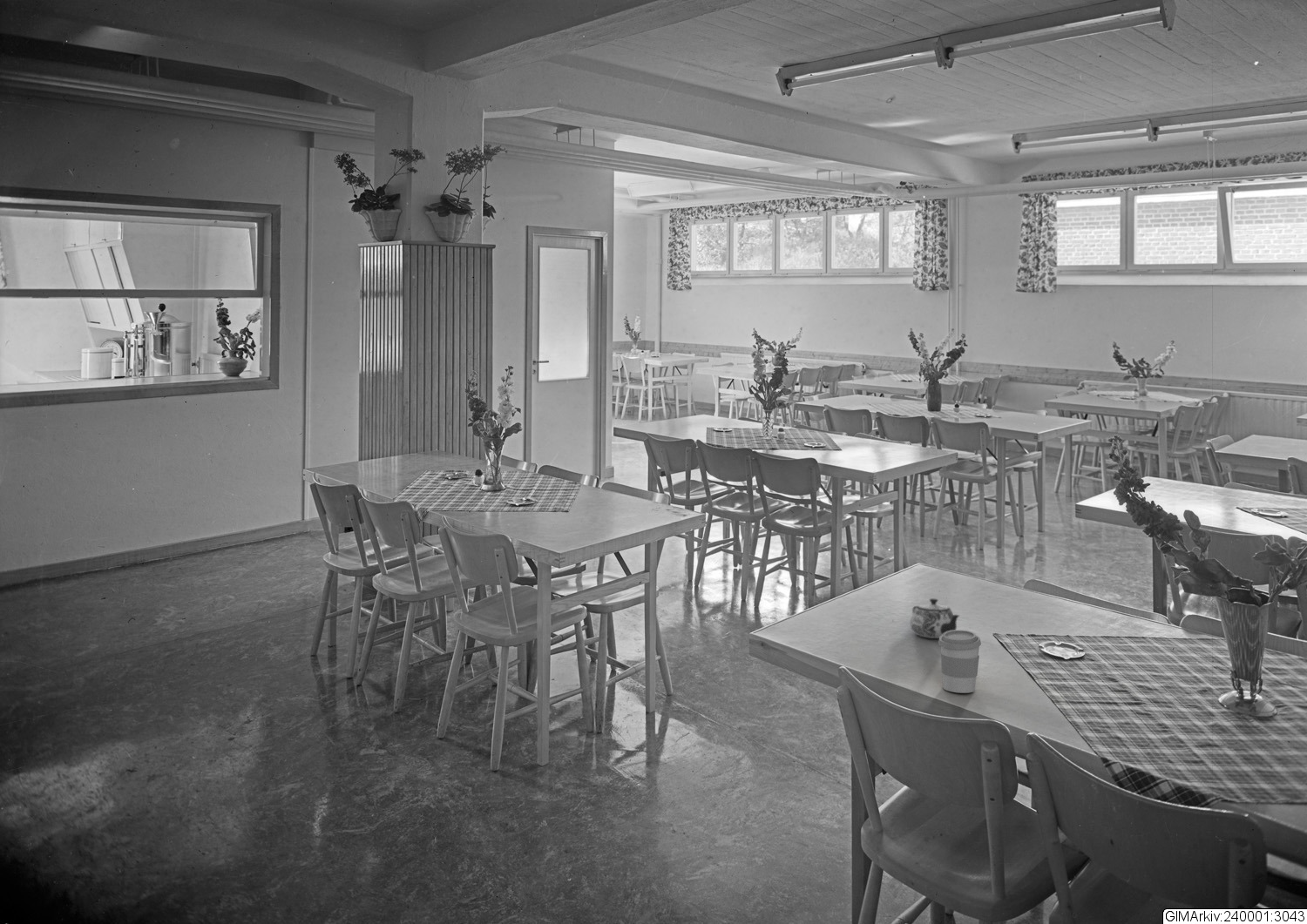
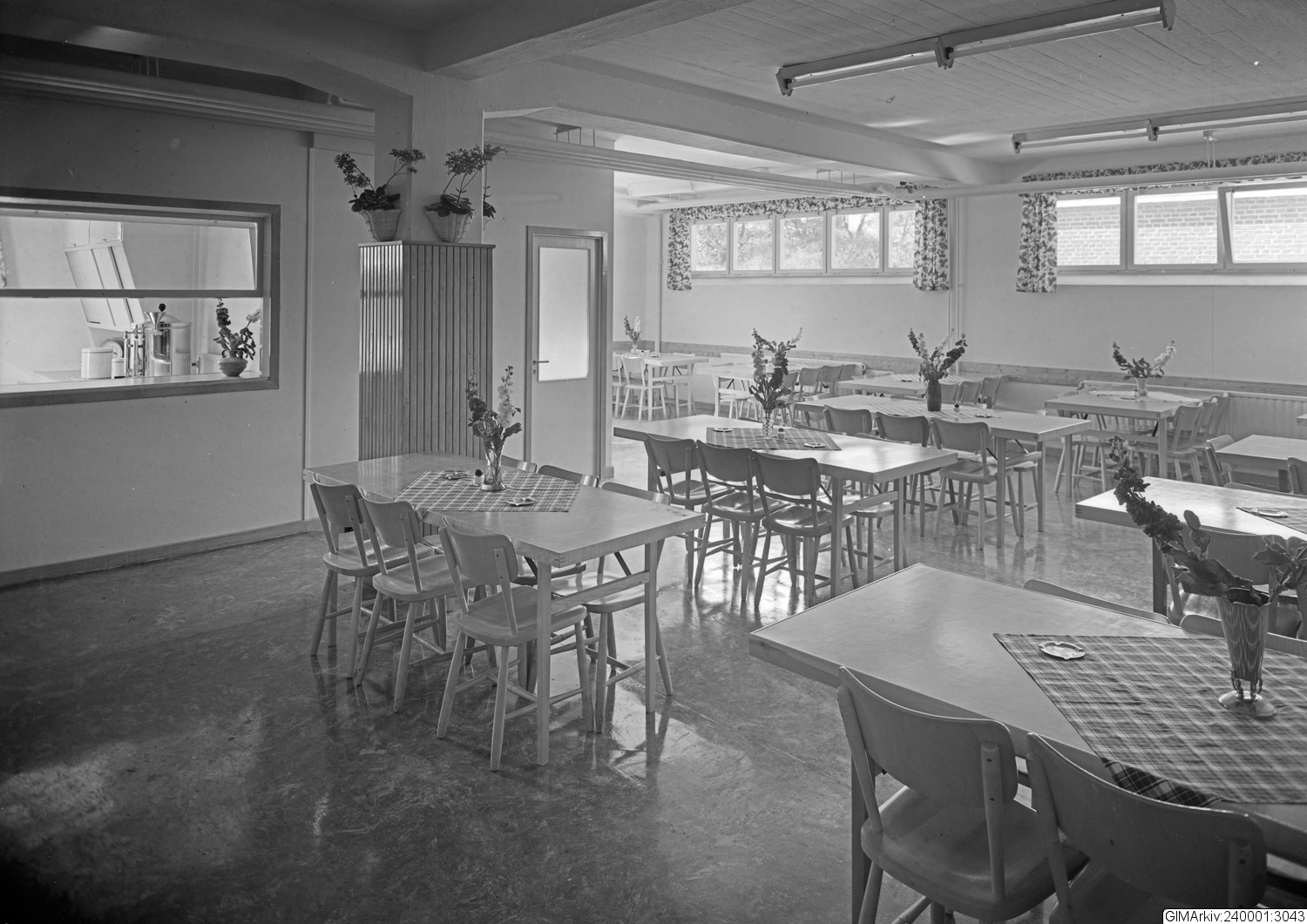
- coffee cup [938,630,982,694]
- teapot [910,597,960,639]
